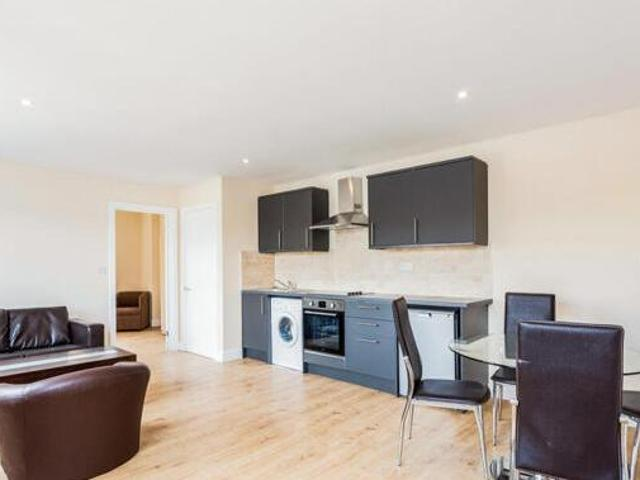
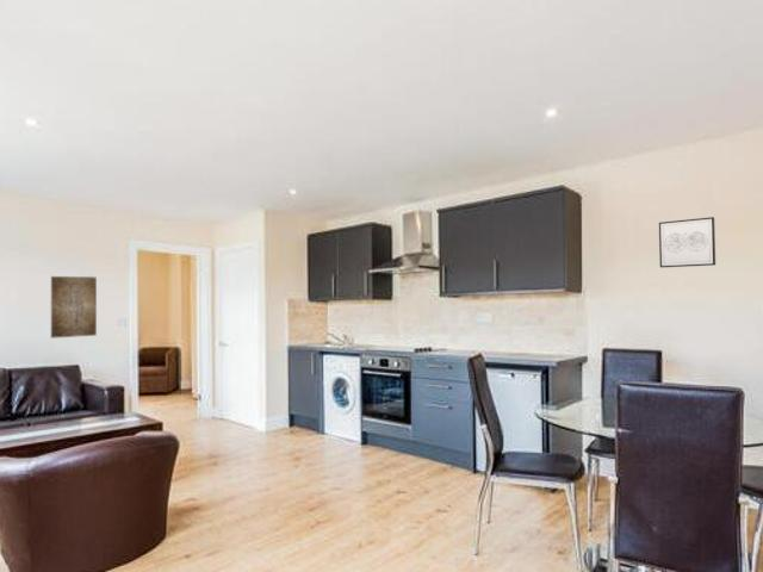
+ wall art [658,216,717,268]
+ wall art [50,275,98,340]
